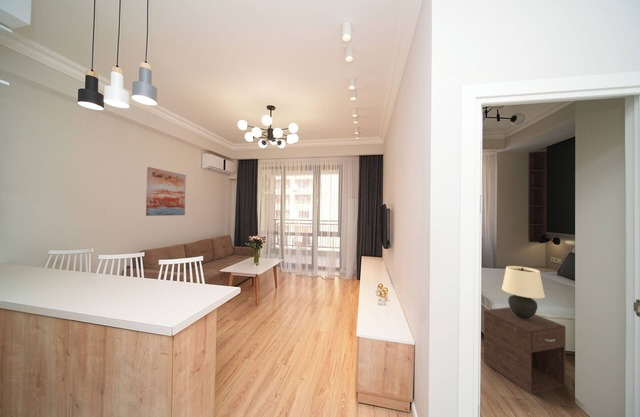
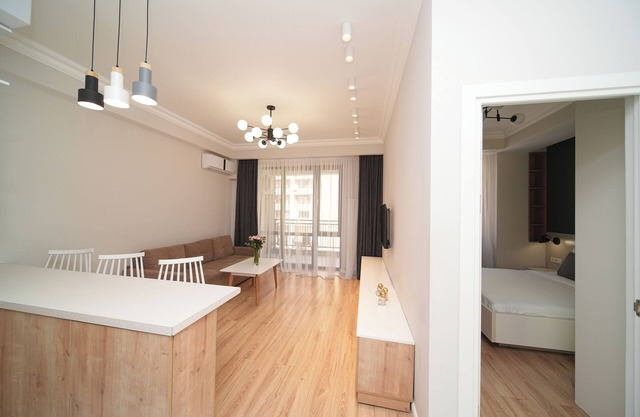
- wall art [145,166,187,217]
- nightstand [483,306,567,395]
- table lamp [501,265,546,319]
